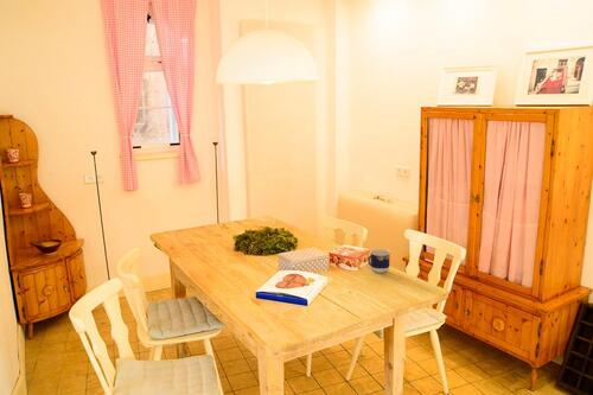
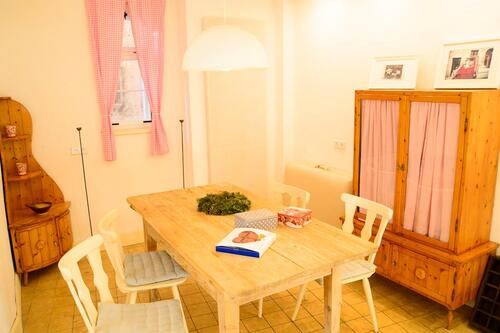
- cup [366,248,391,274]
